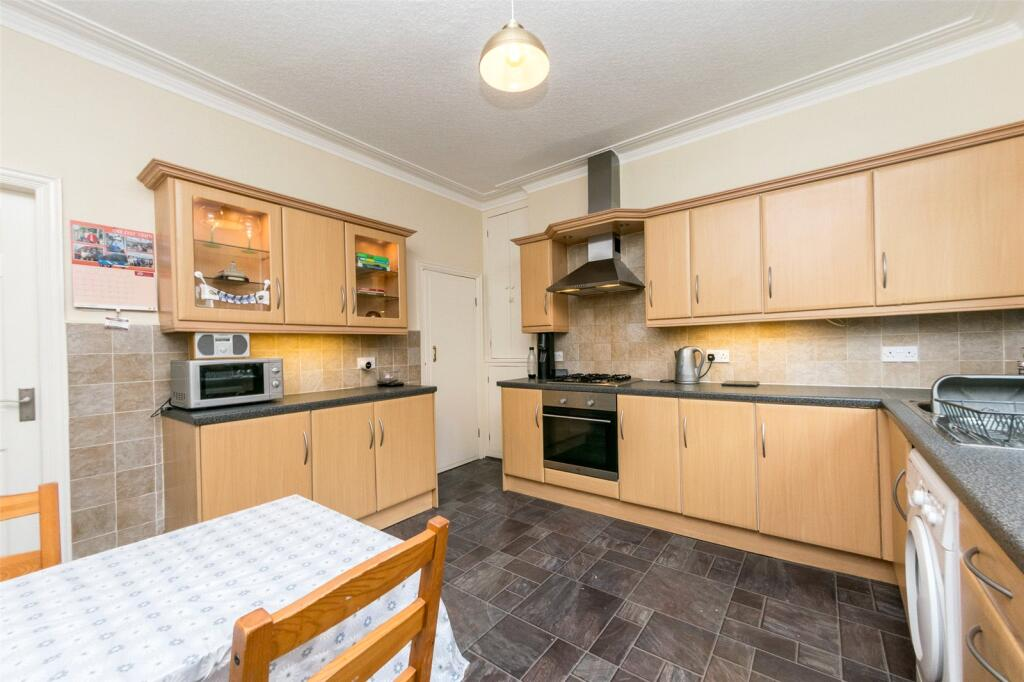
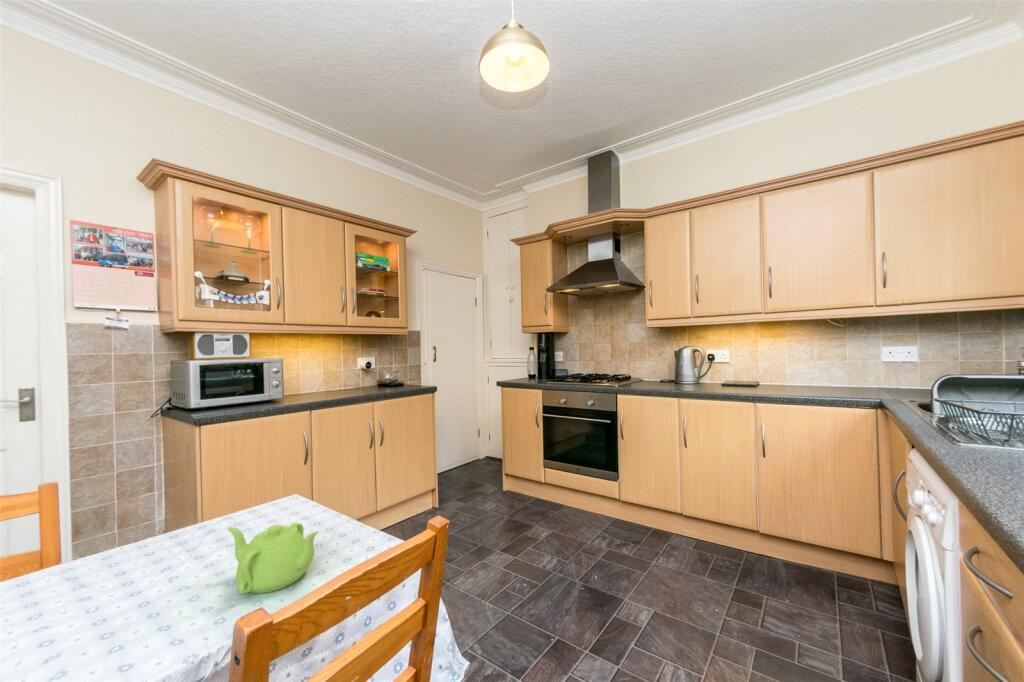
+ teapot [227,522,320,595]
